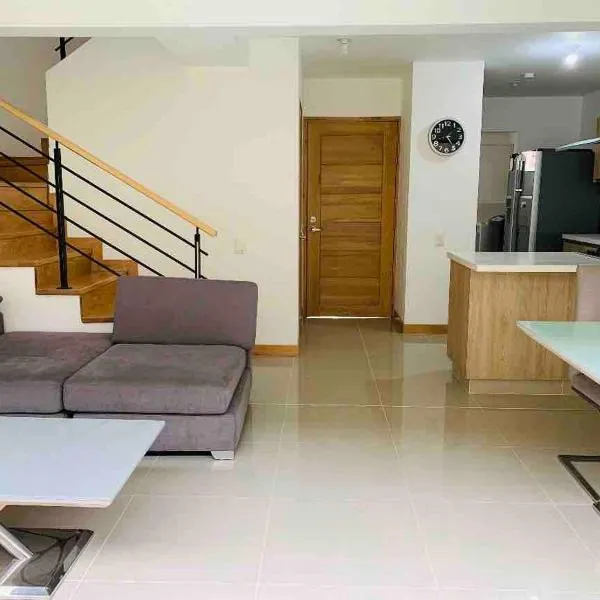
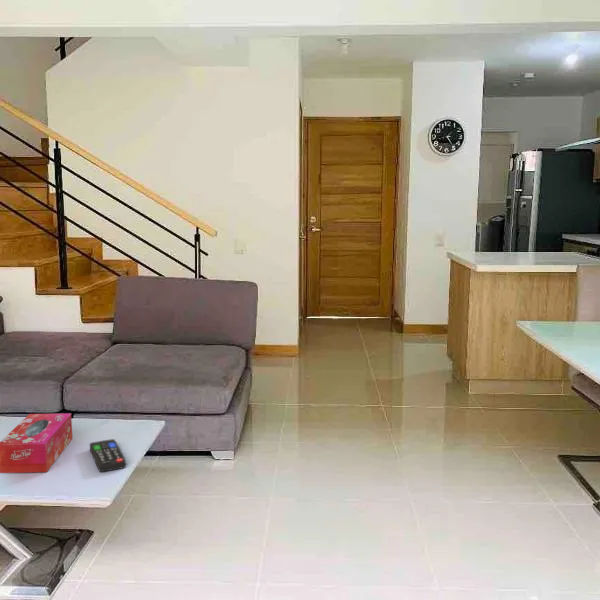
+ remote control [89,438,127,473]
+ tissue box [0,412,73,474]
